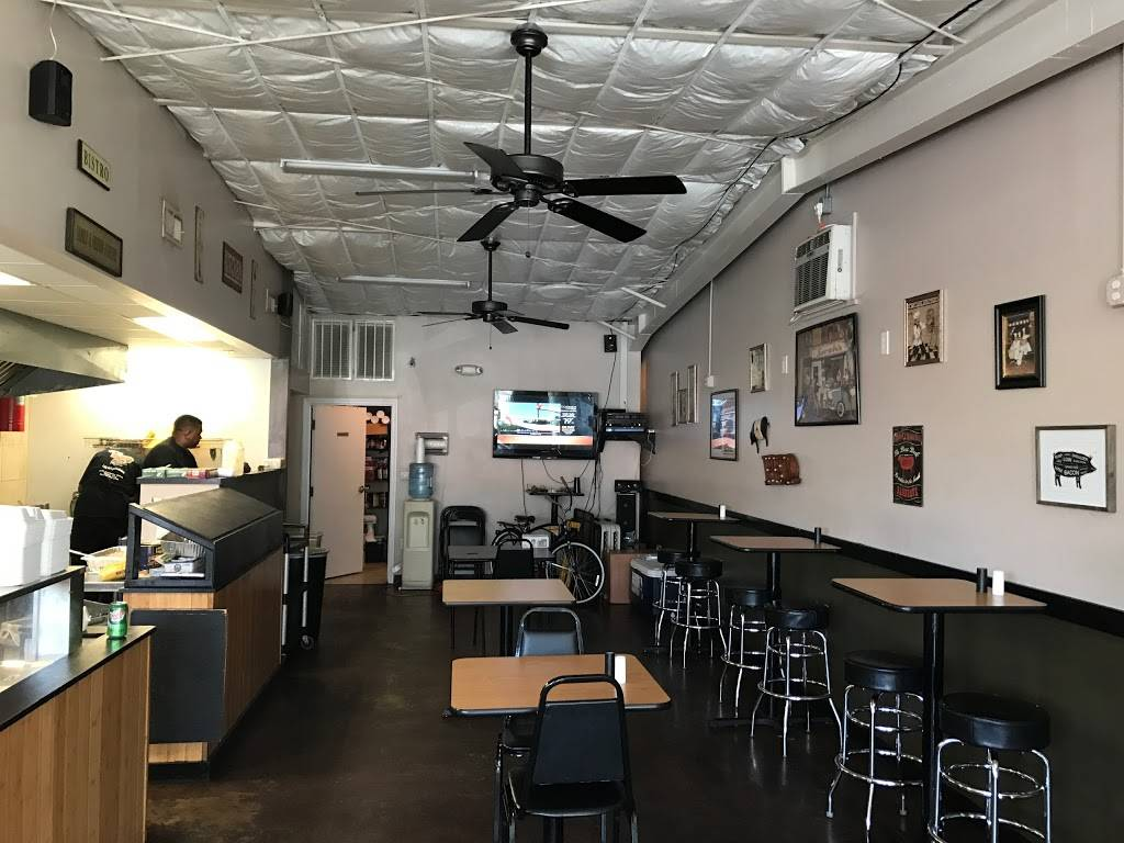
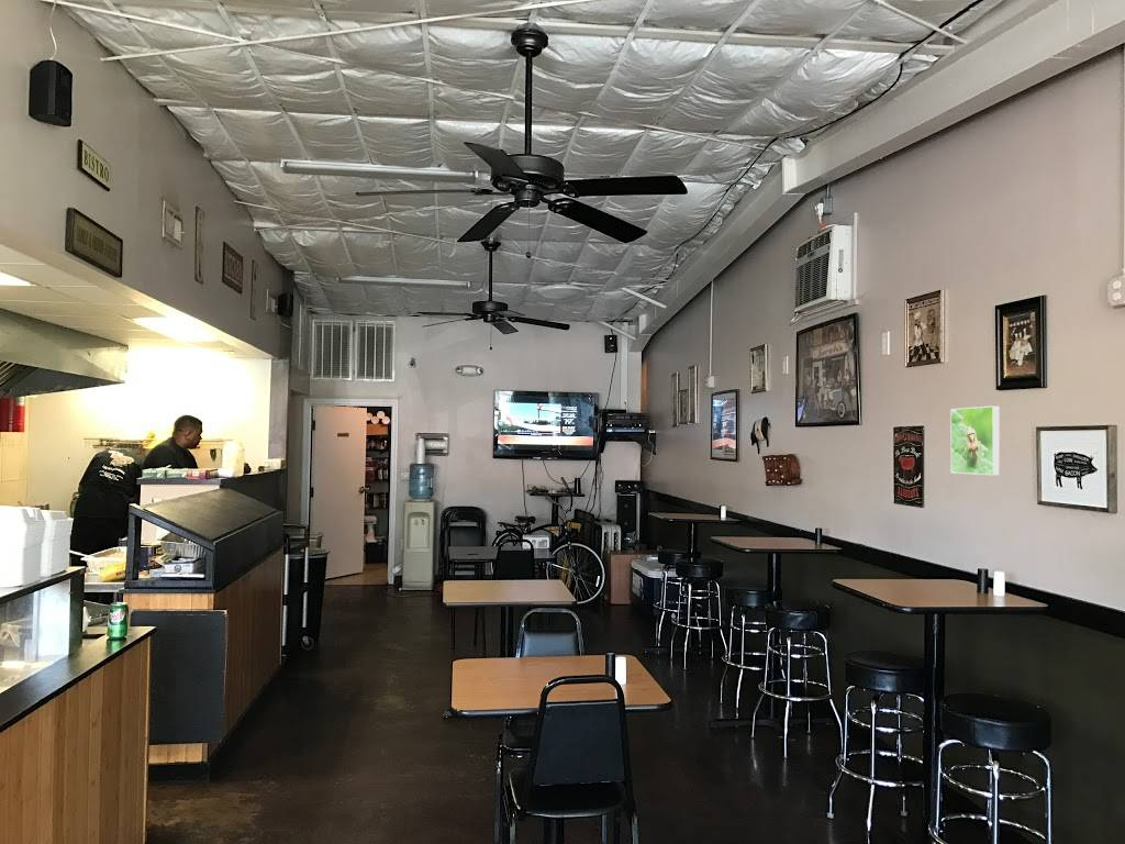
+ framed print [949,404,1001,476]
